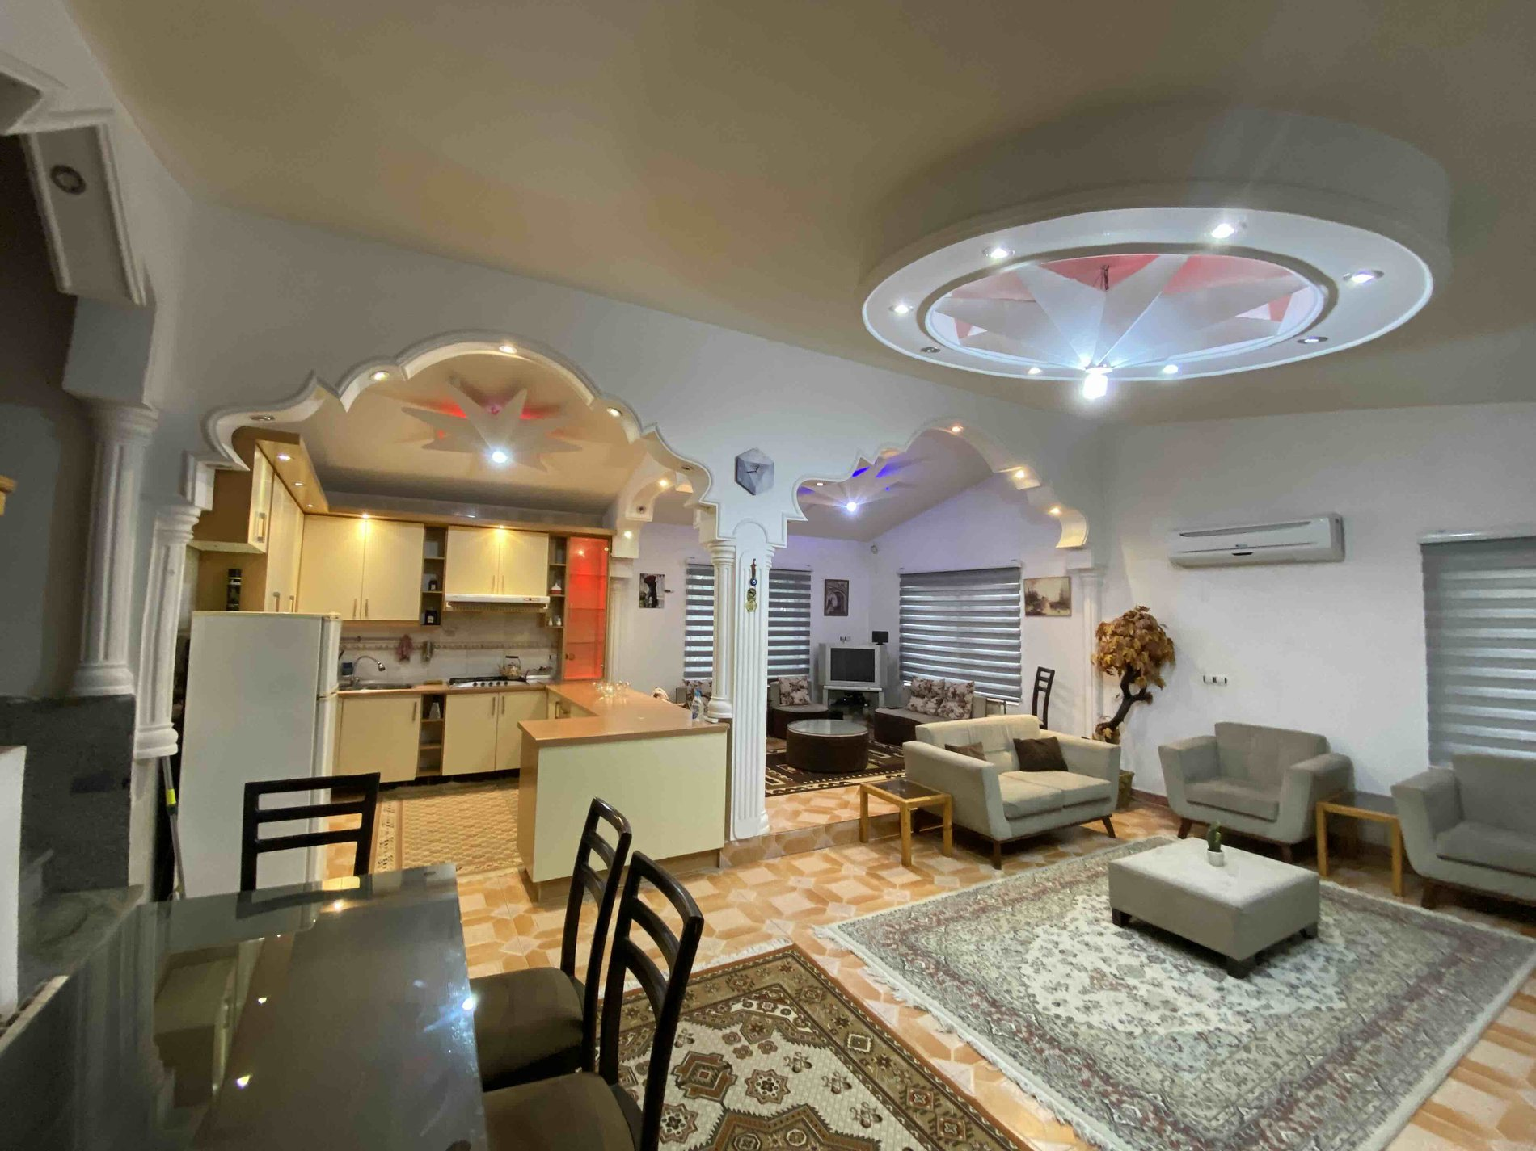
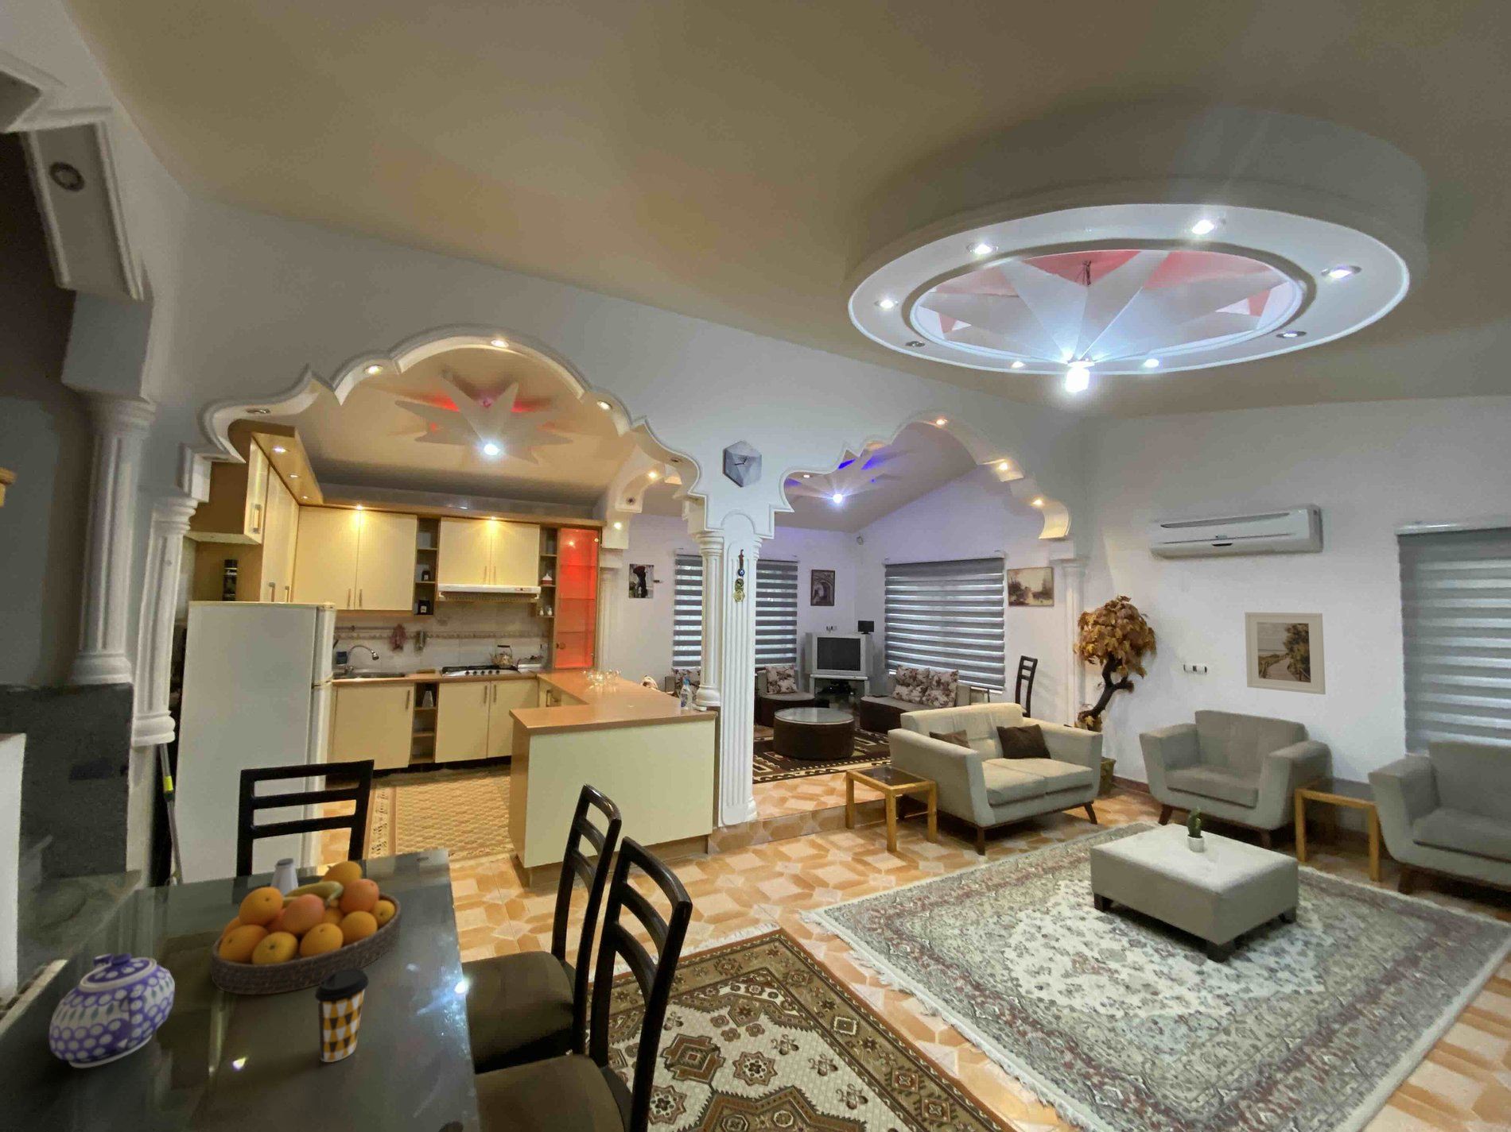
+ fruit bowl [209,861,403,995]
+ teapot [49,952,176,1069]
+ saltshaker [269,857,299,898]
+ coffee cup [314,968,370,1063]
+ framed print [1243,611,1327,696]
